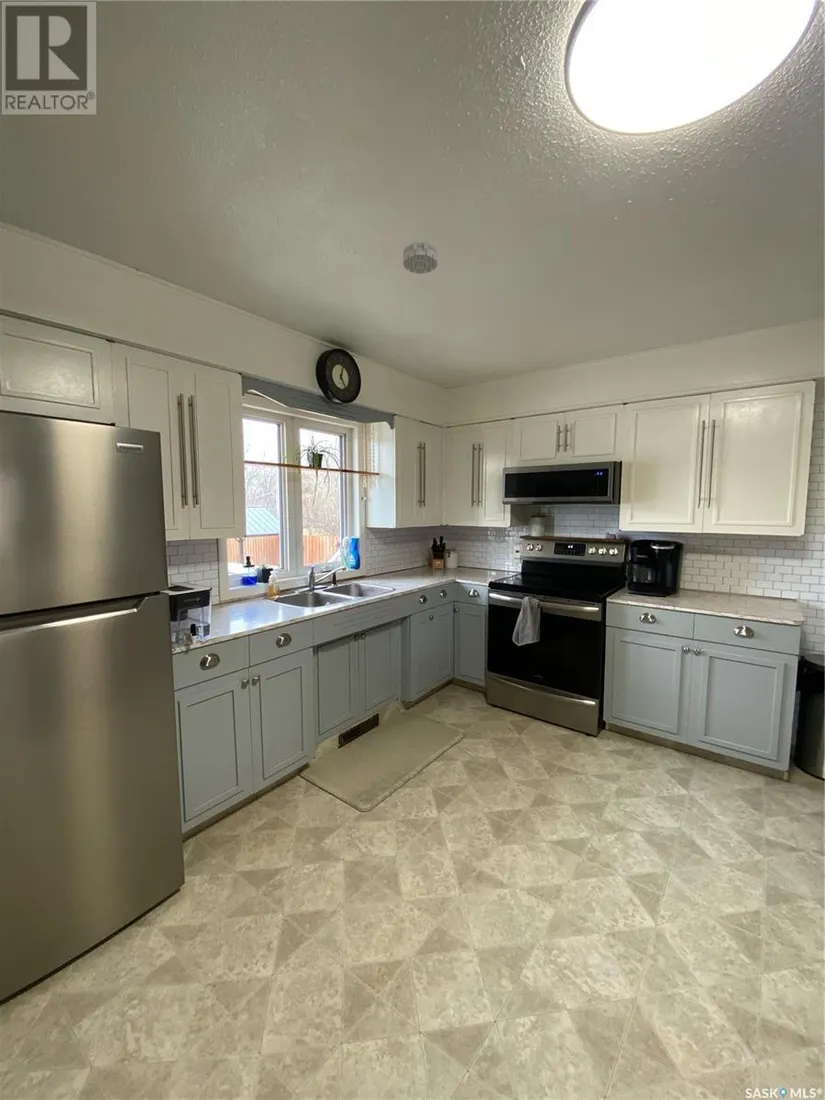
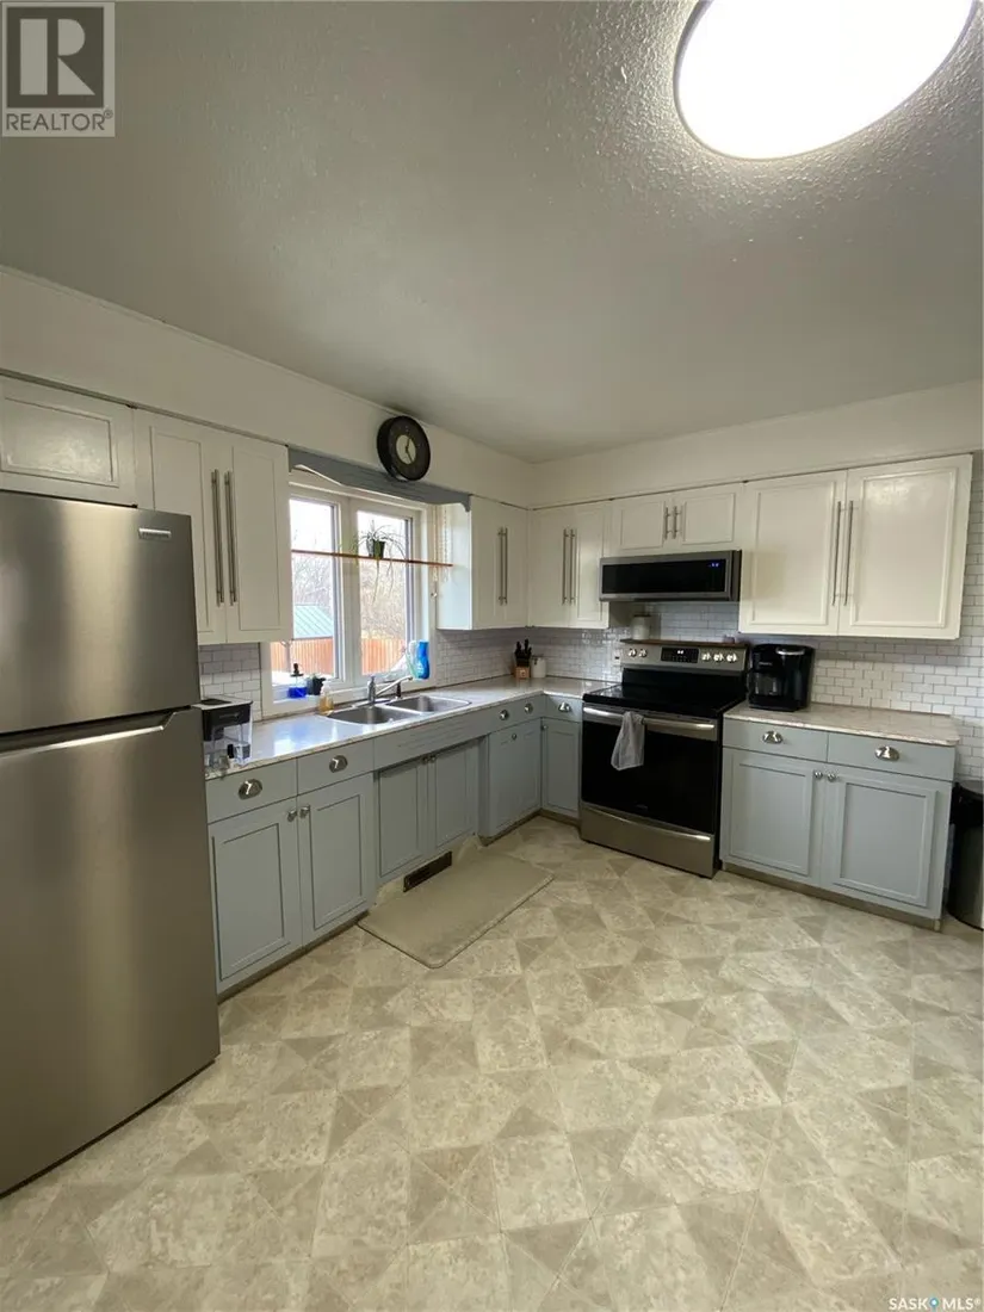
- smoke detector [402,241,439,275]
